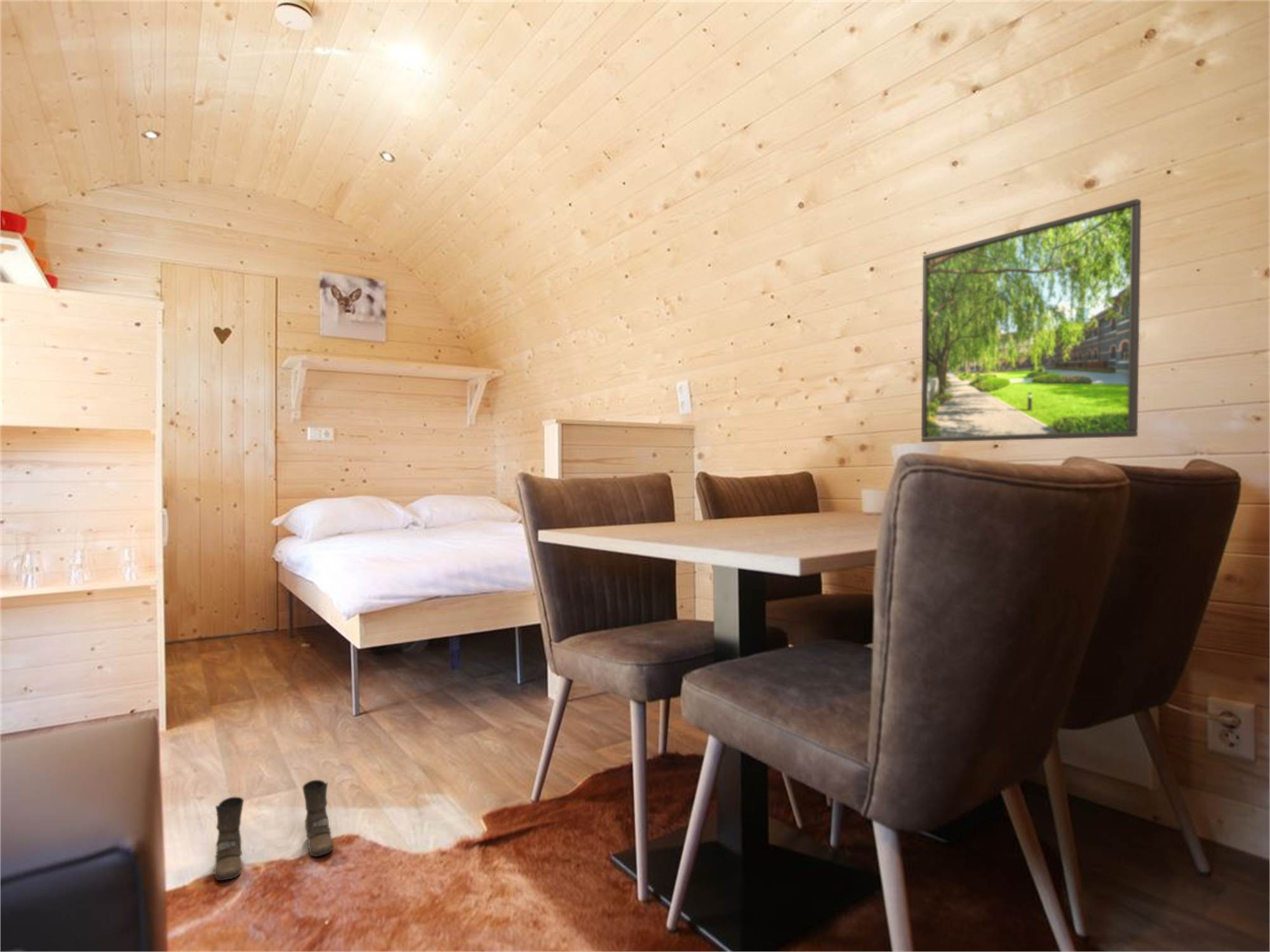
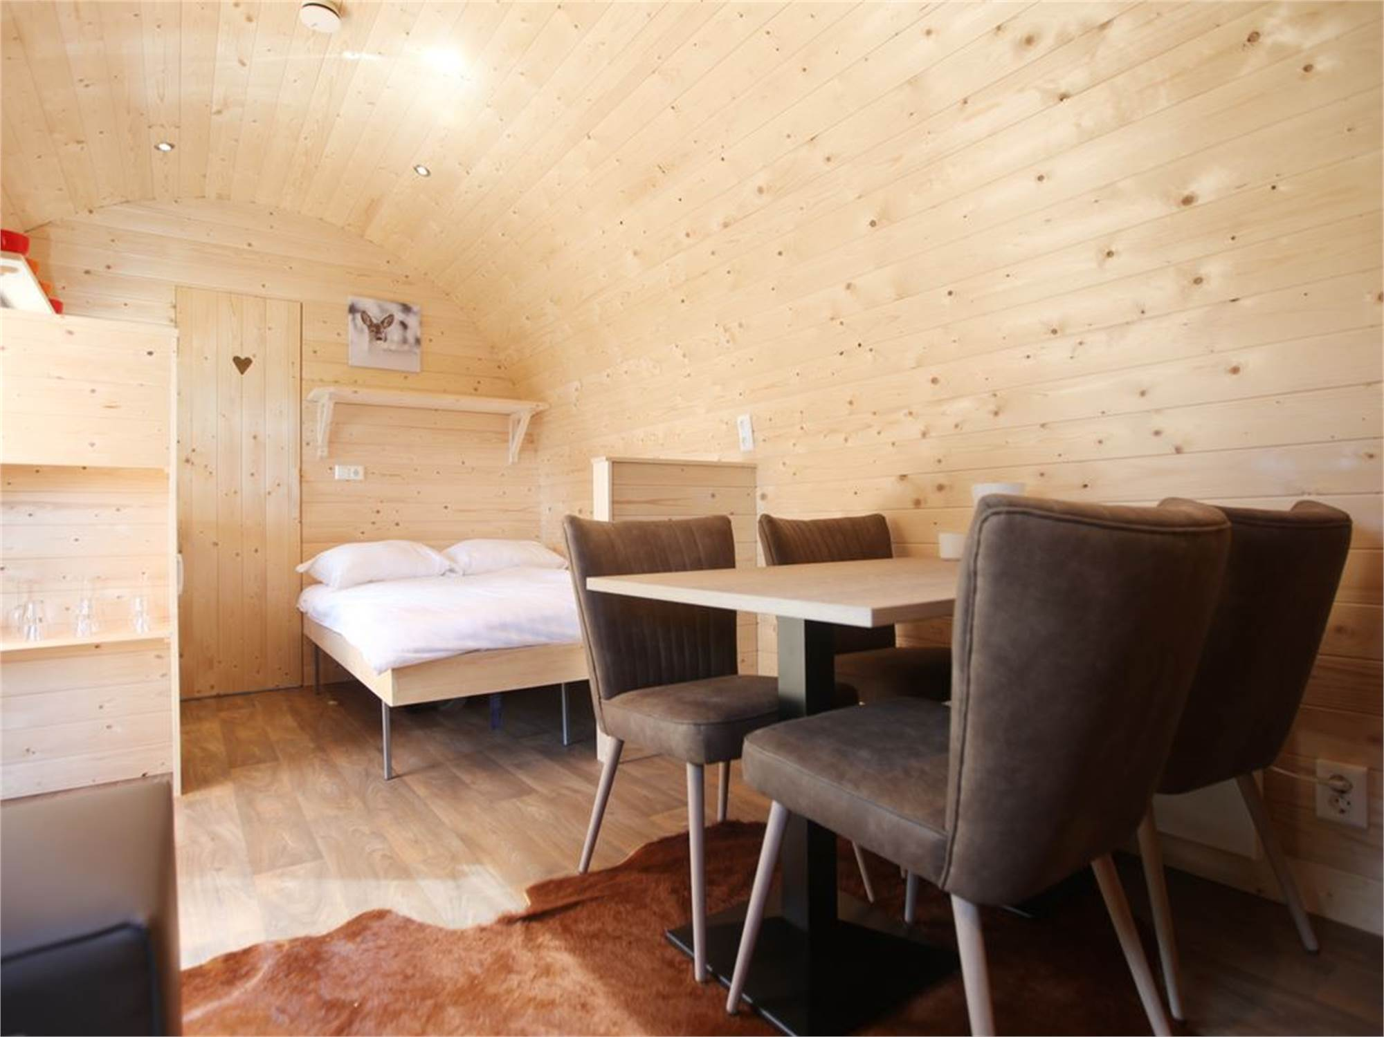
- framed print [921,198,1142,443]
- boots [213,779,334,881]
